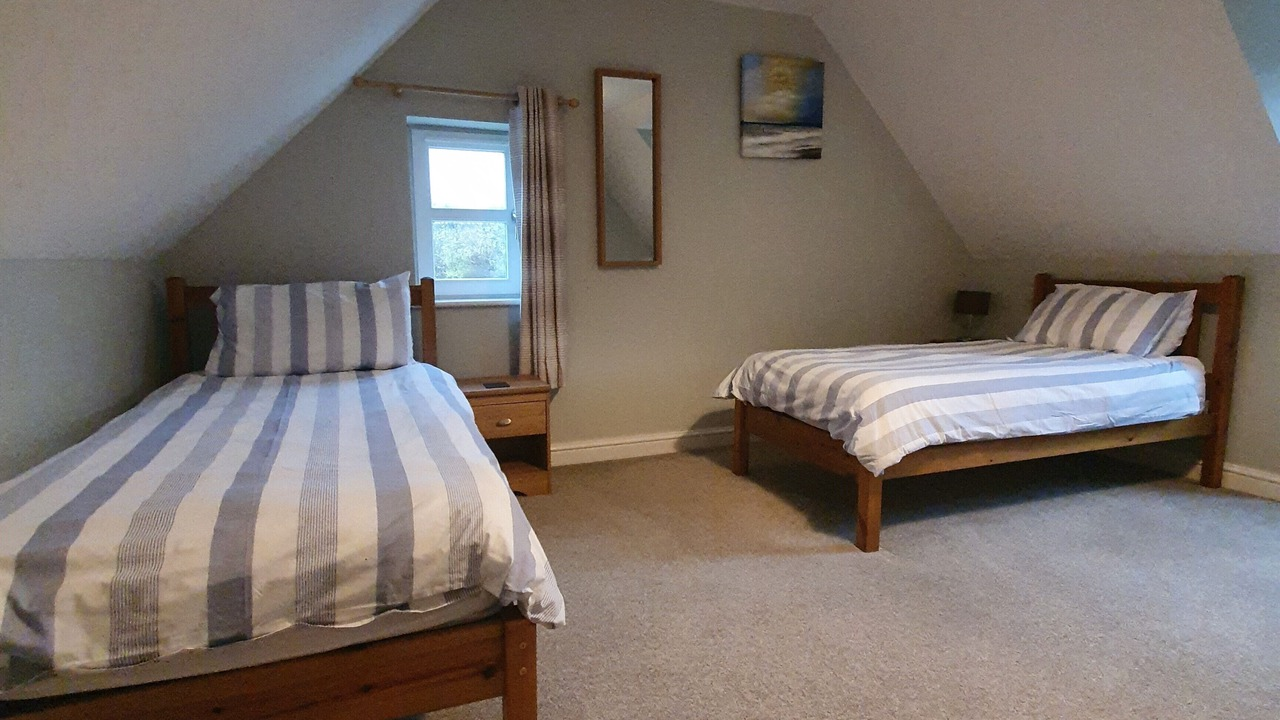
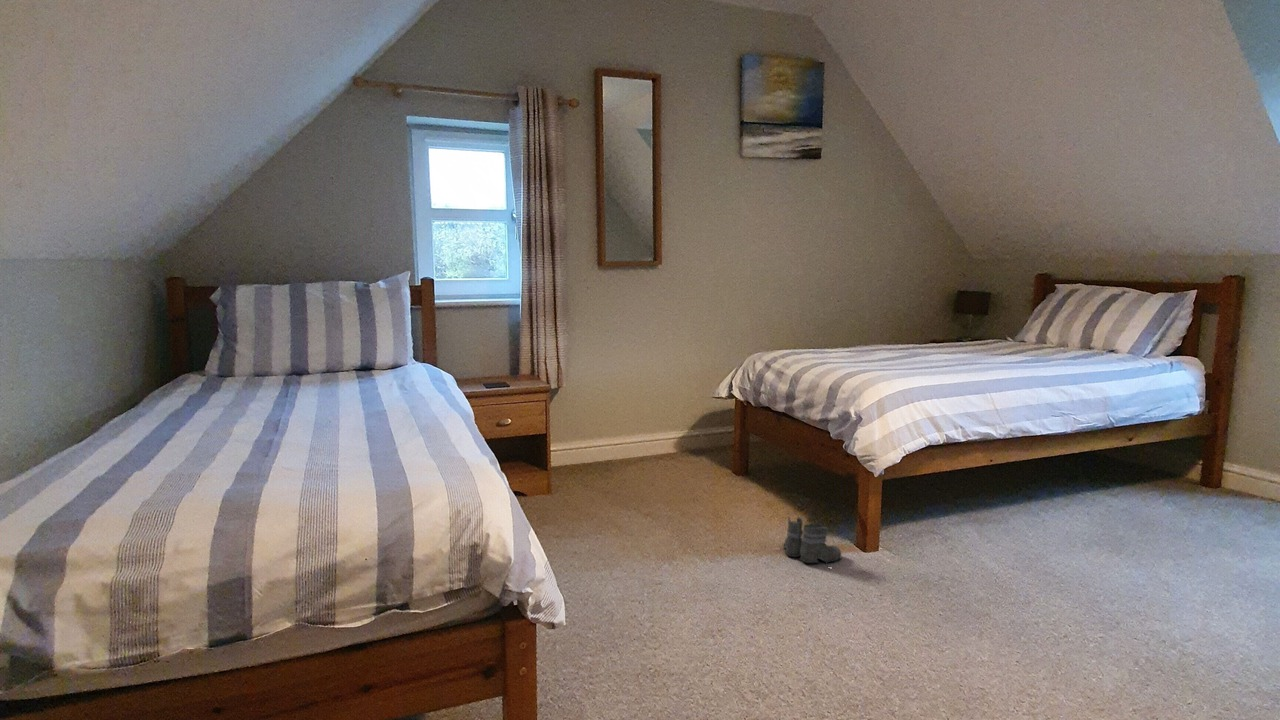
+ boots [781,516,843,566]
